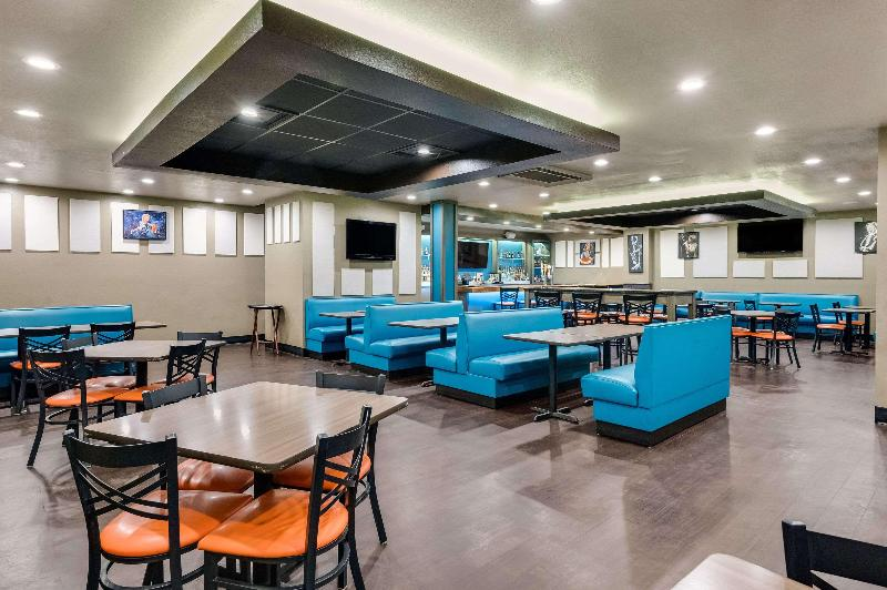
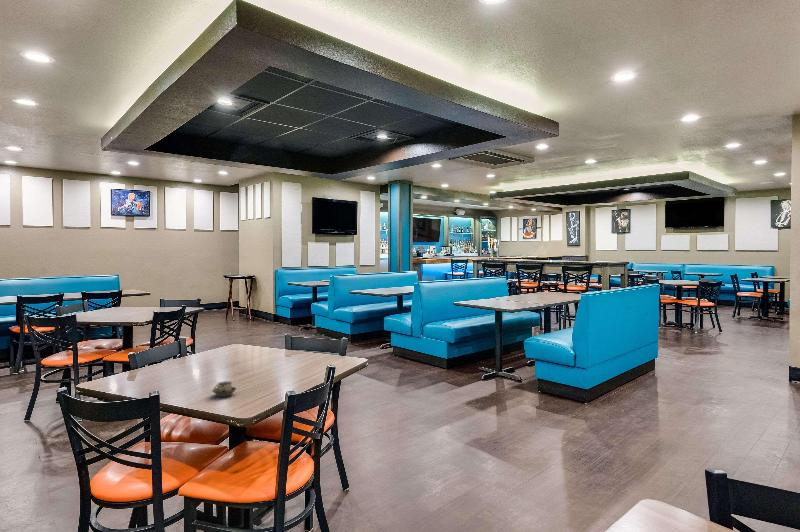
+ cup [211,380,237,398]
